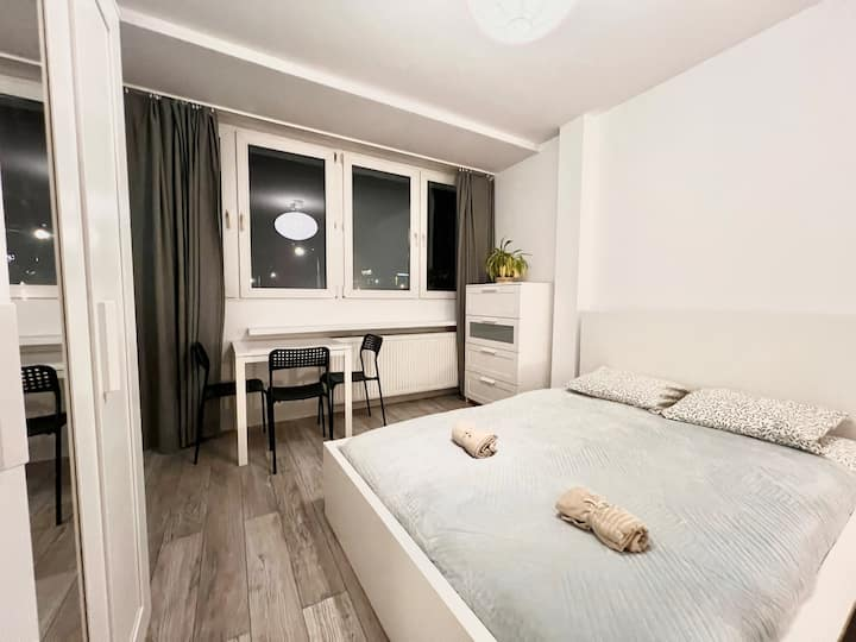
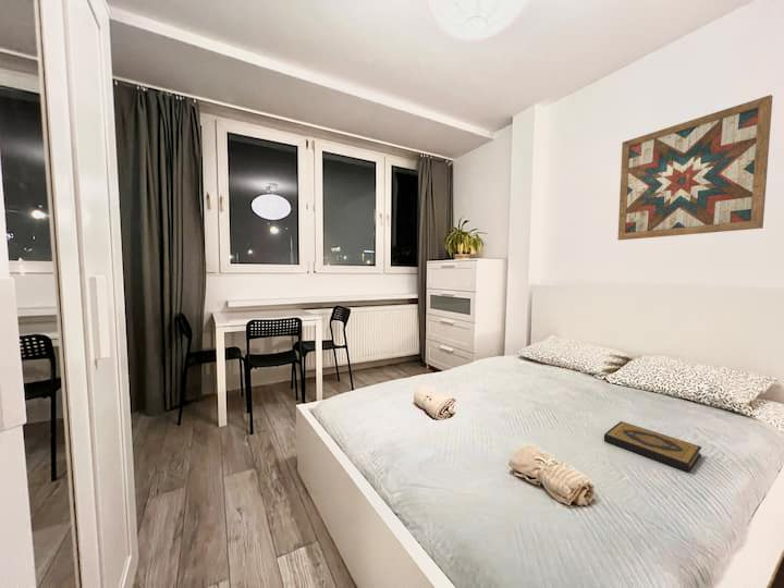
+ wall art [616,94,774,241]
+ hardback book [603,420,702,474]
